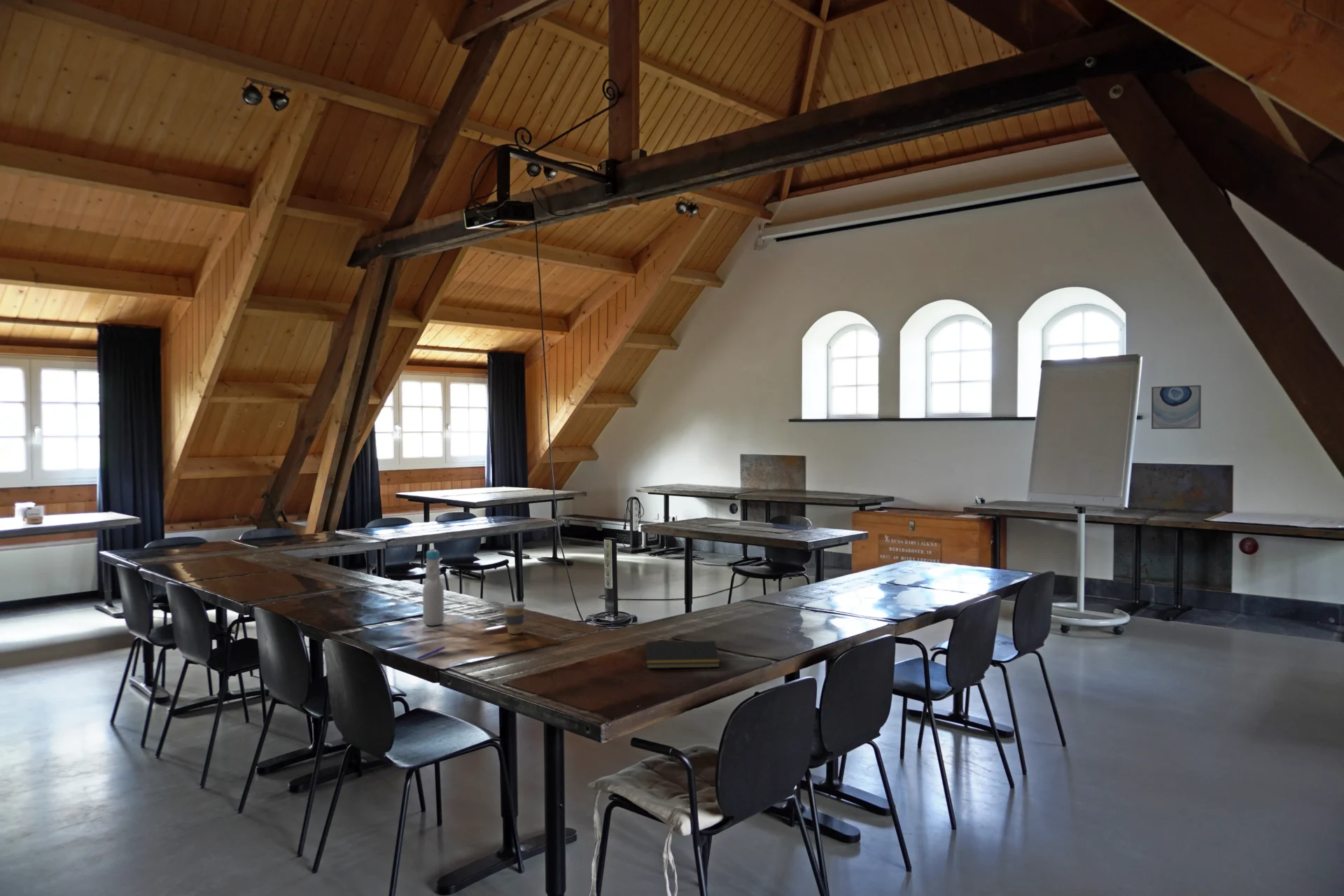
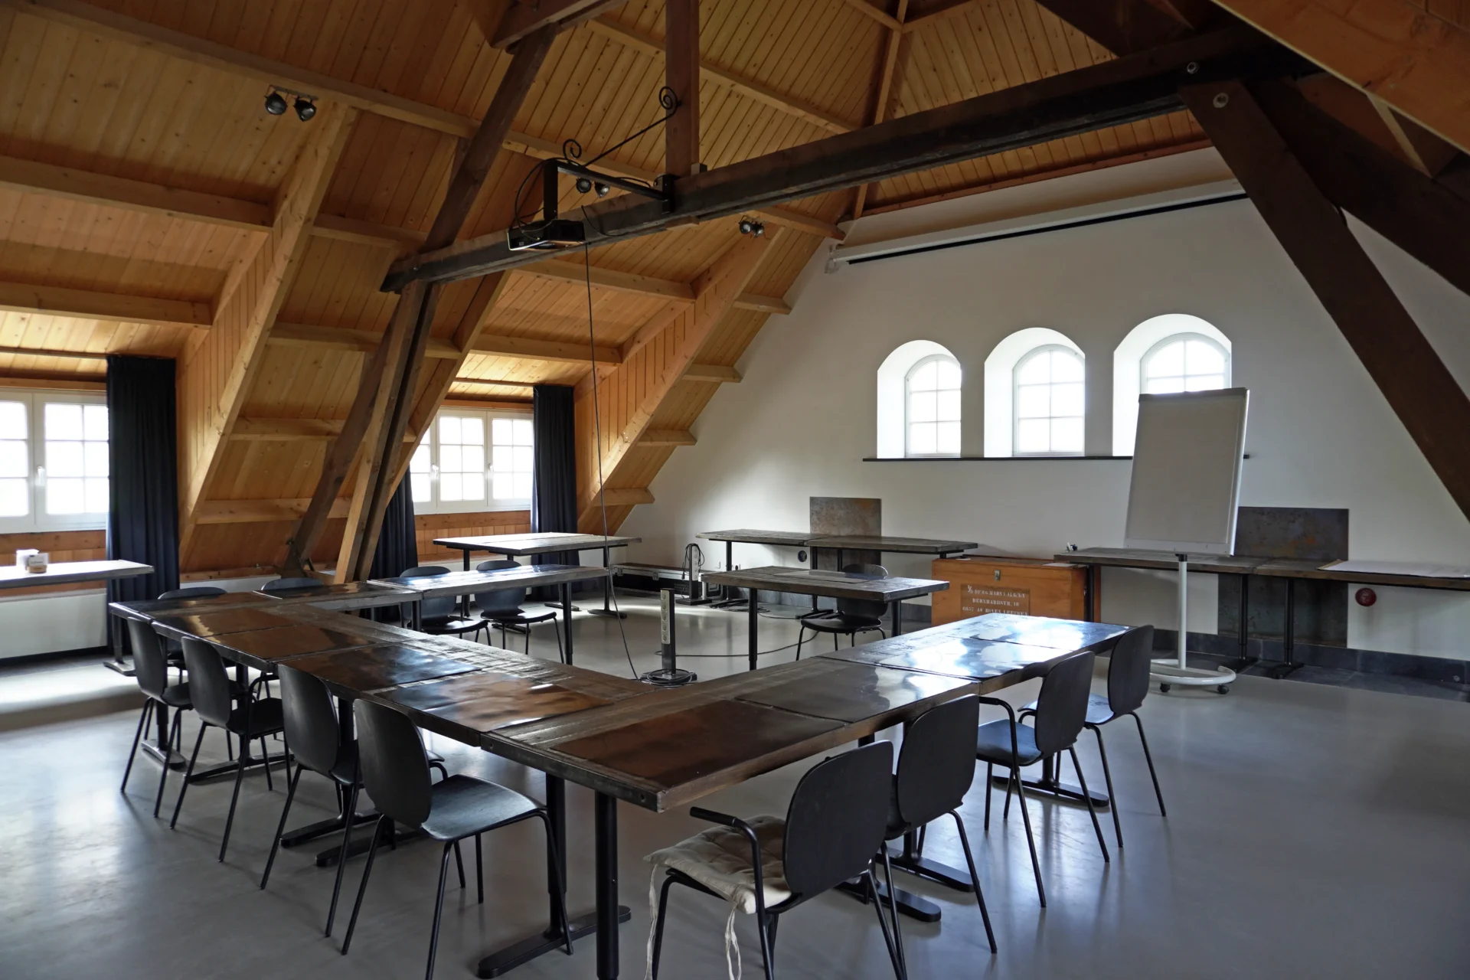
- notepad [644,640,720,669]
- wall art [1151,384,1202,430]
- pen [416,646,446,660]
- bottle [422,548,444,626]
- coffee cup [503,601,526,635]
